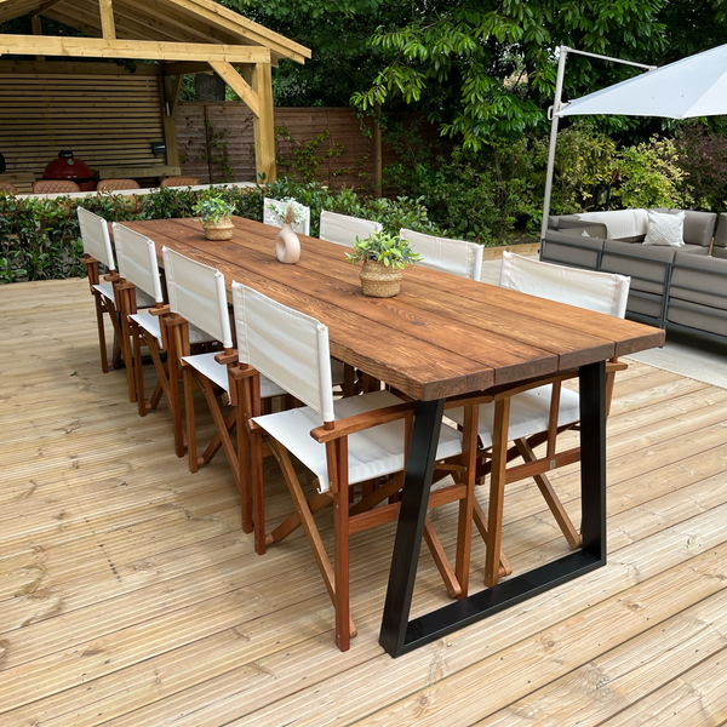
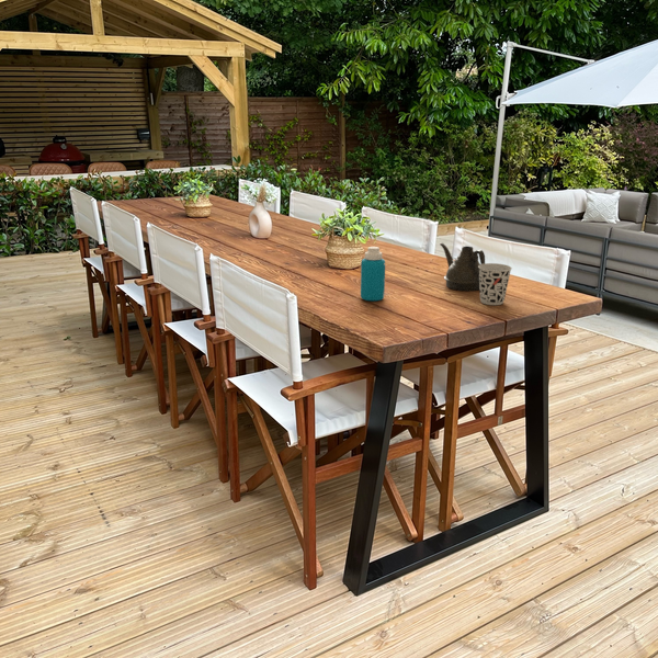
+ bottle [360,246,386,302]
+ cup [478,262,513,306]
+ teapot [439,241,486,292]
